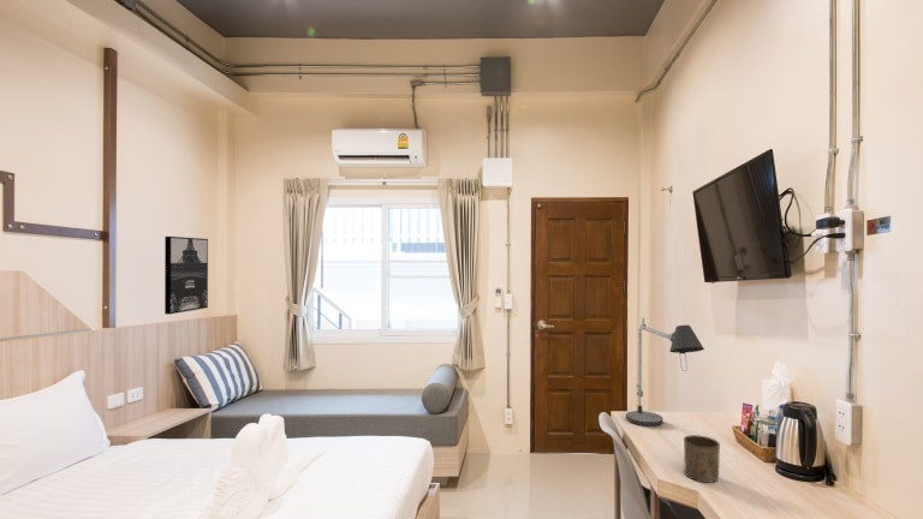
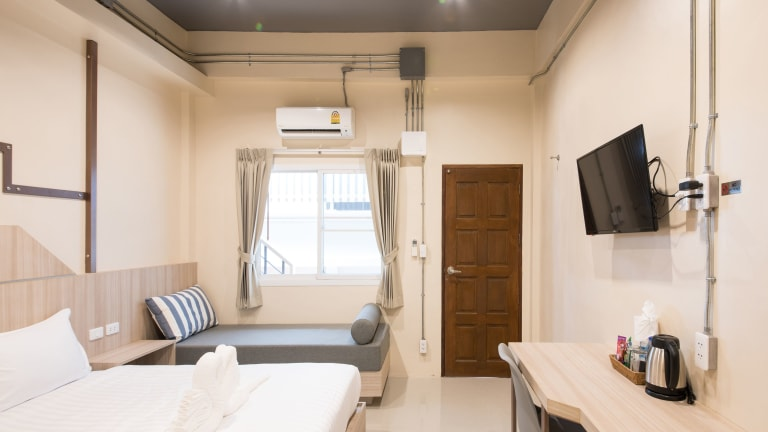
- wall art [163,235,209,316]
- cup [683,434,721,484]
- desk lamp [625,317,705,426]
